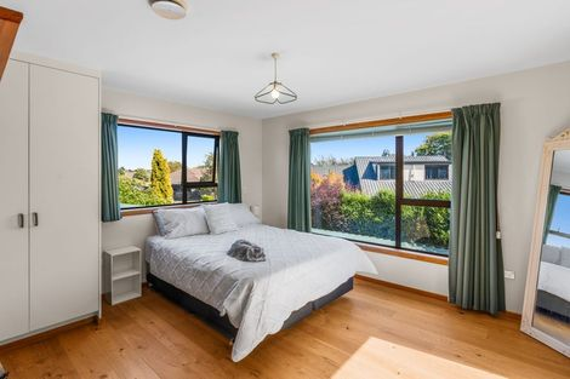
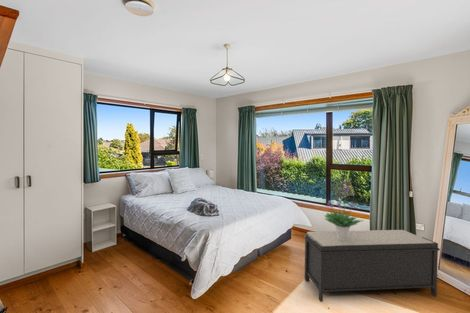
+ potted plant [323,185,365,239]
+ bench [303,229,441,303]
